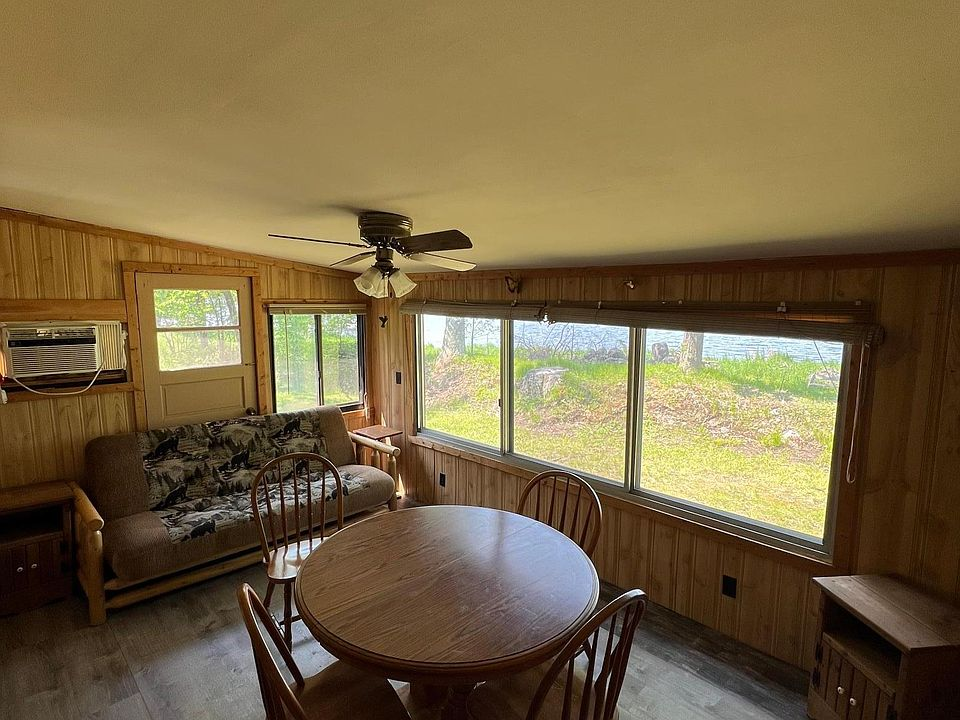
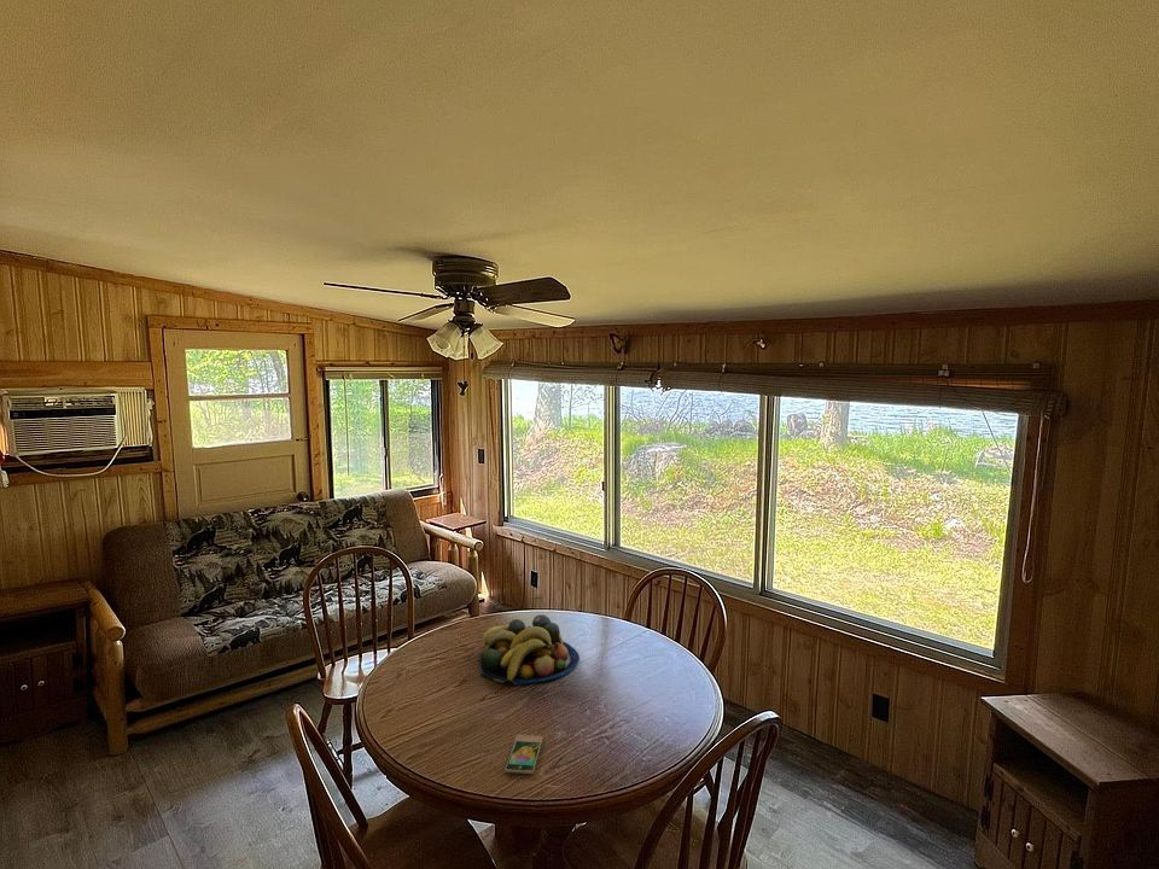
+ smartphone [503,734,543,775]
+ fruit bowl [478,613,580,686]
